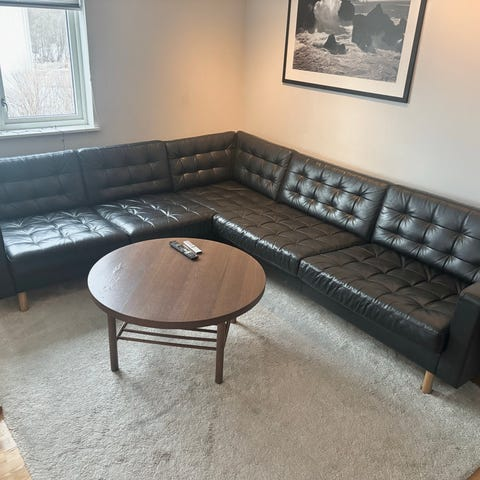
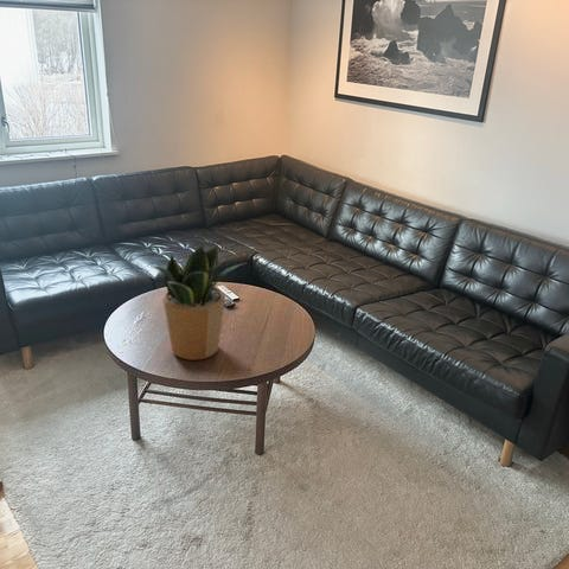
+ potted plant [152,243,247,362]
